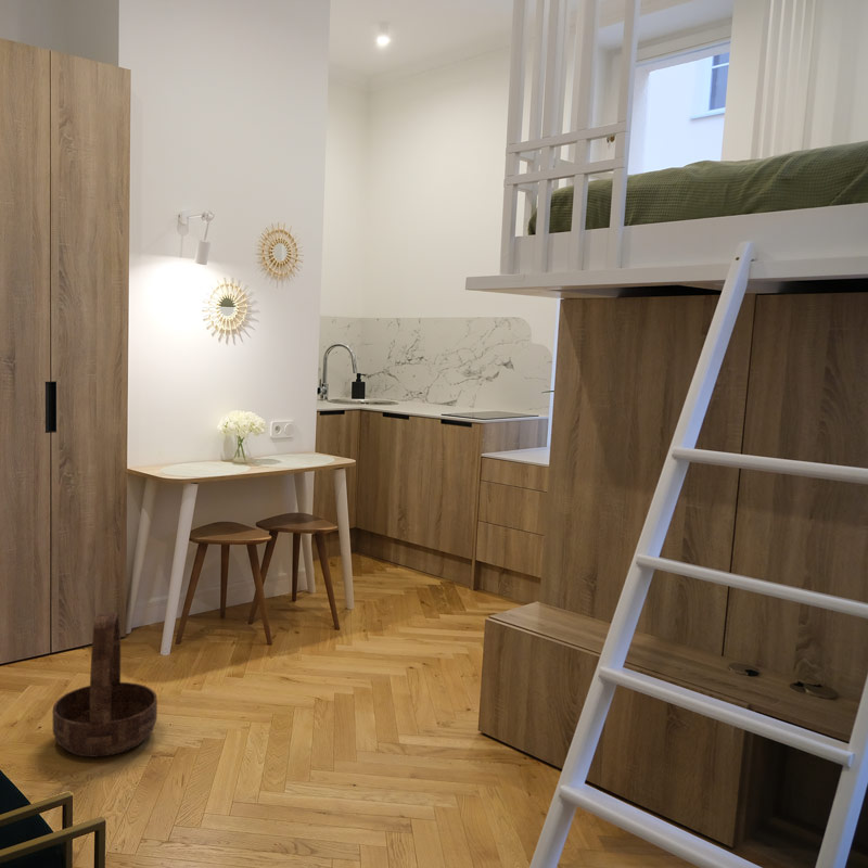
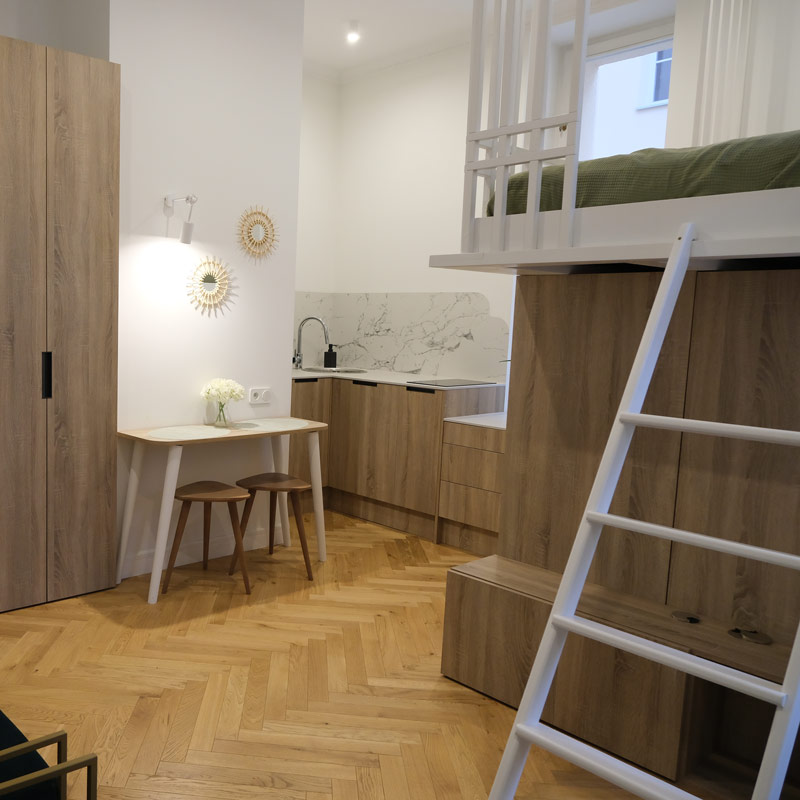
- basket [52,611,158,758]
